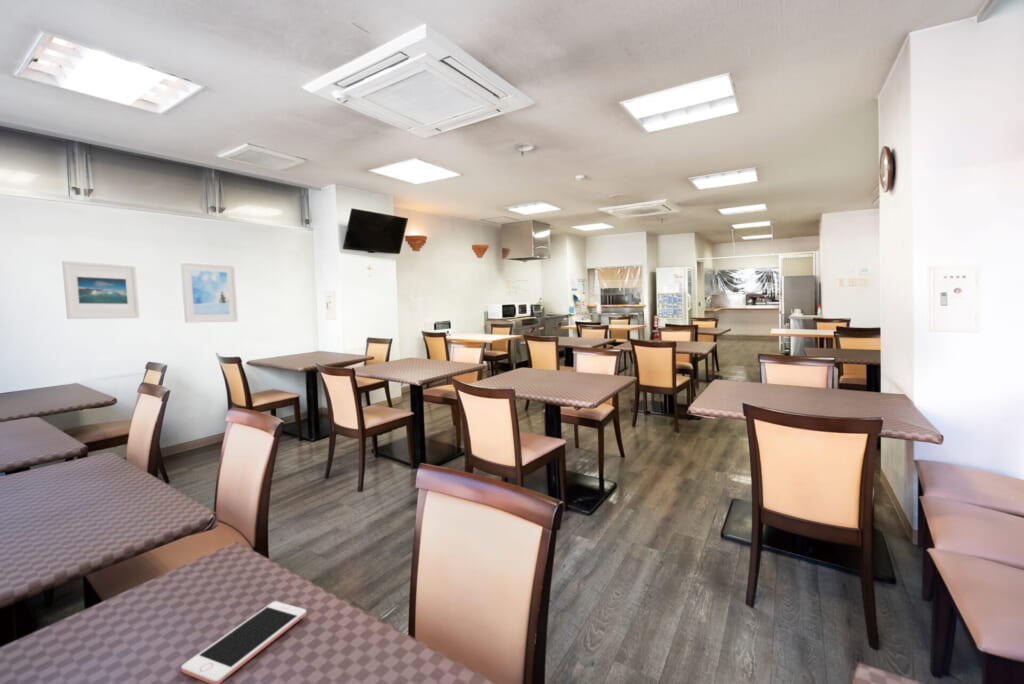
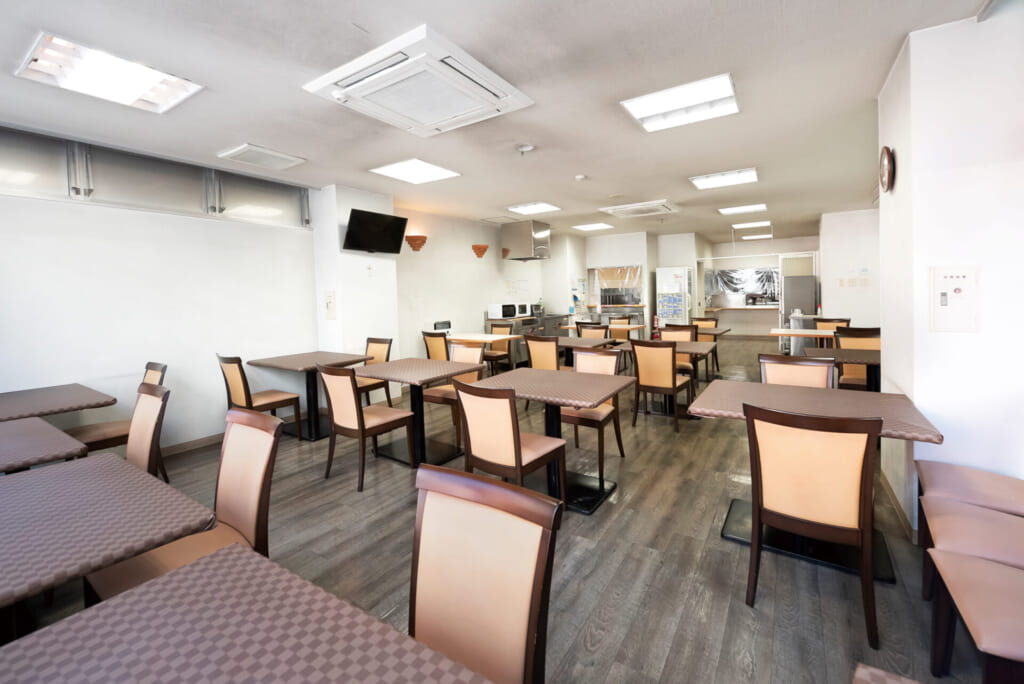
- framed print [180,261,239,324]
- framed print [61,260,141,320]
- cell phone [180,600,307,684]
